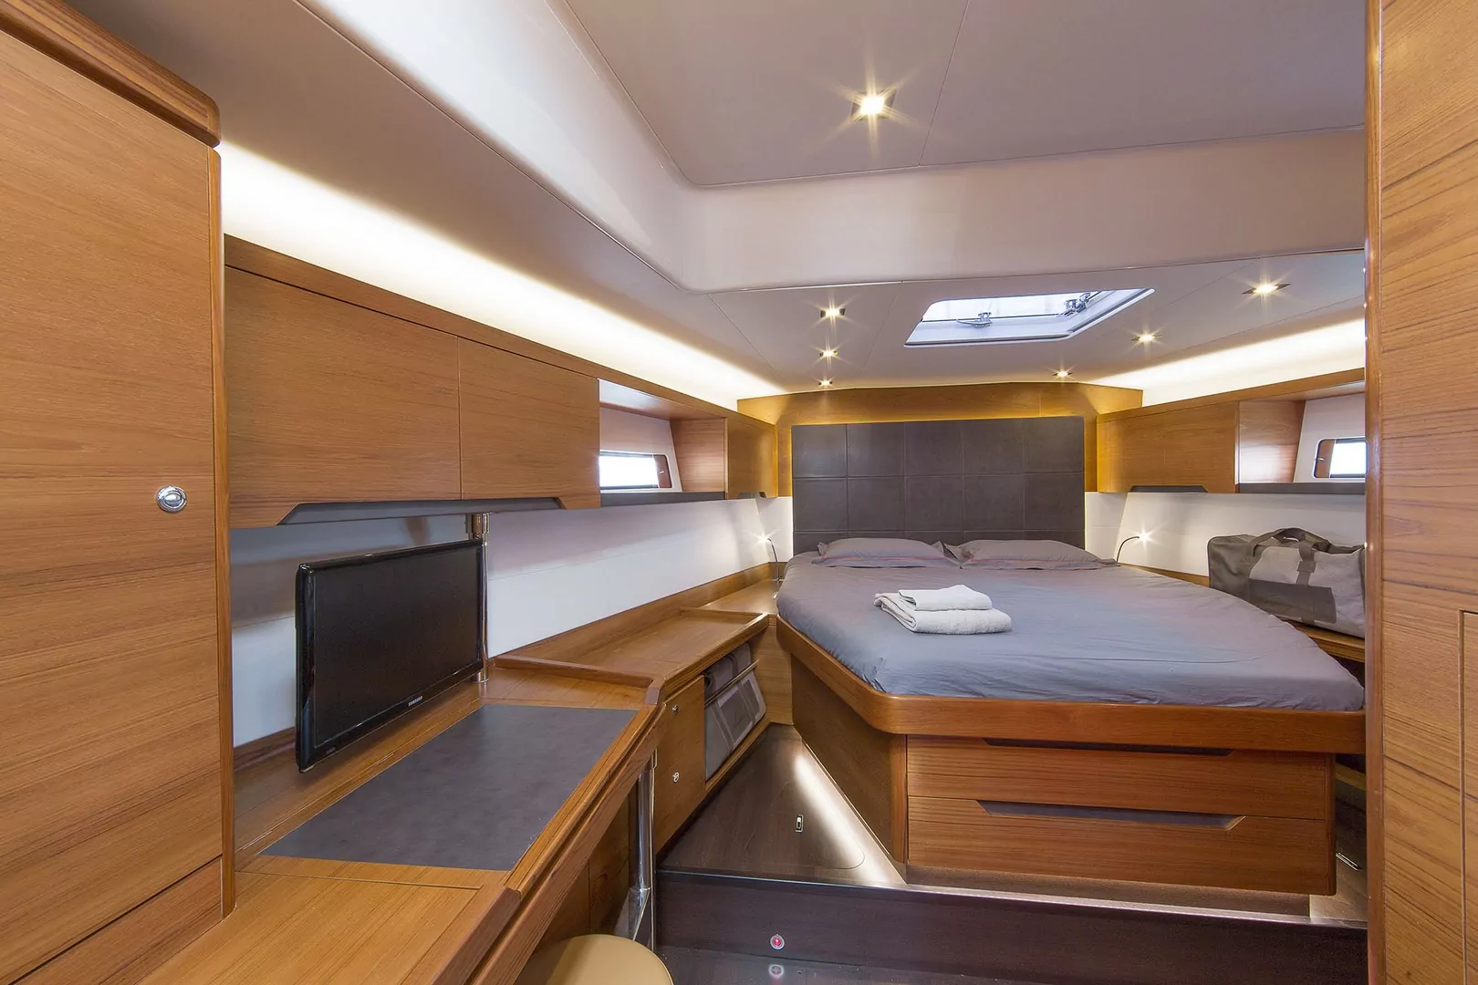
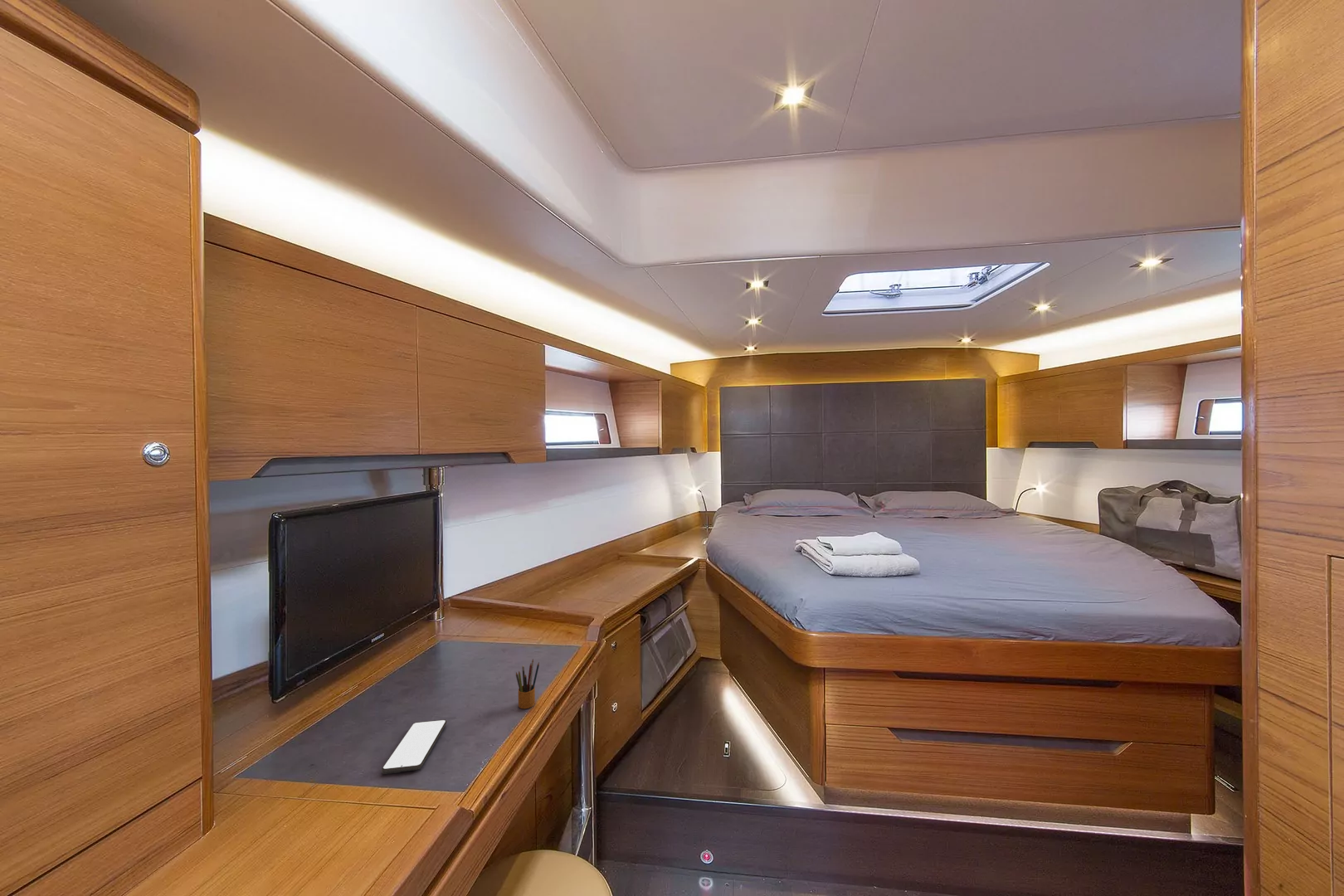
+ smartphone [381,718,447,775]
+ pencil box [515,659,540,709]
